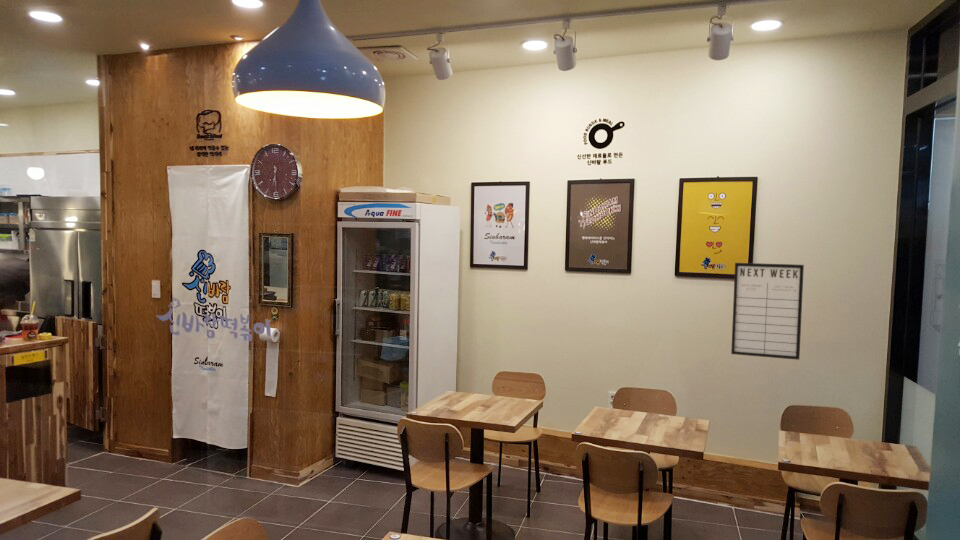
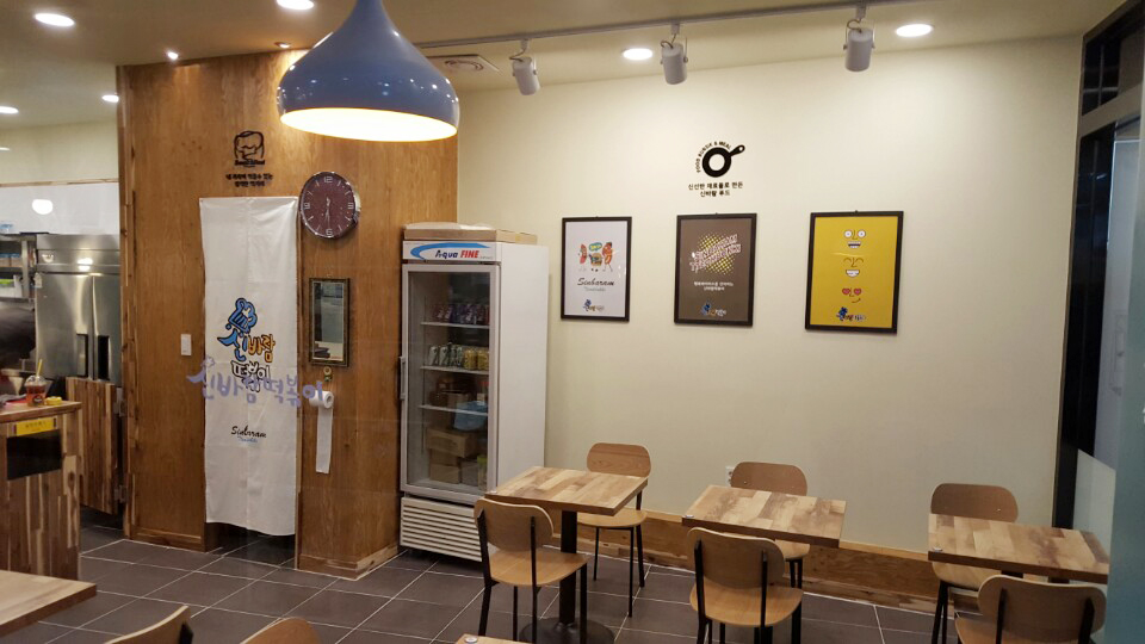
- writing board [730,262,805,361]
